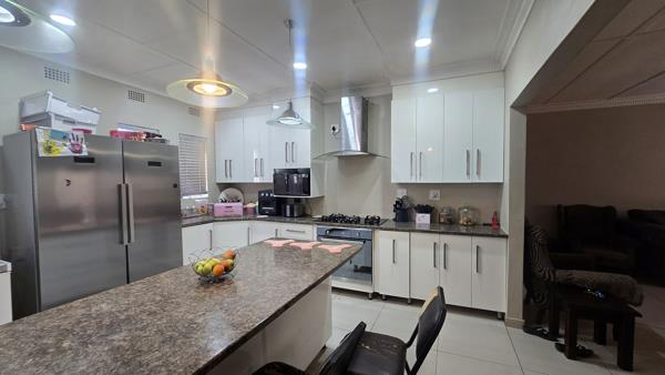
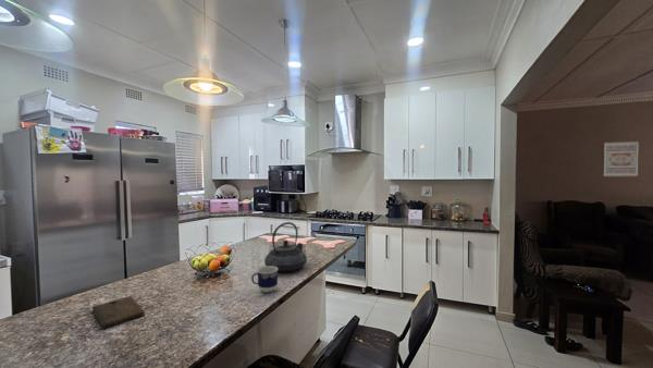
+ teapot [263,221,308,272]
+ cutting board [91,295,146,329]
+ wall art [603,140,640,177]
+ cup [250,266,279,294]
